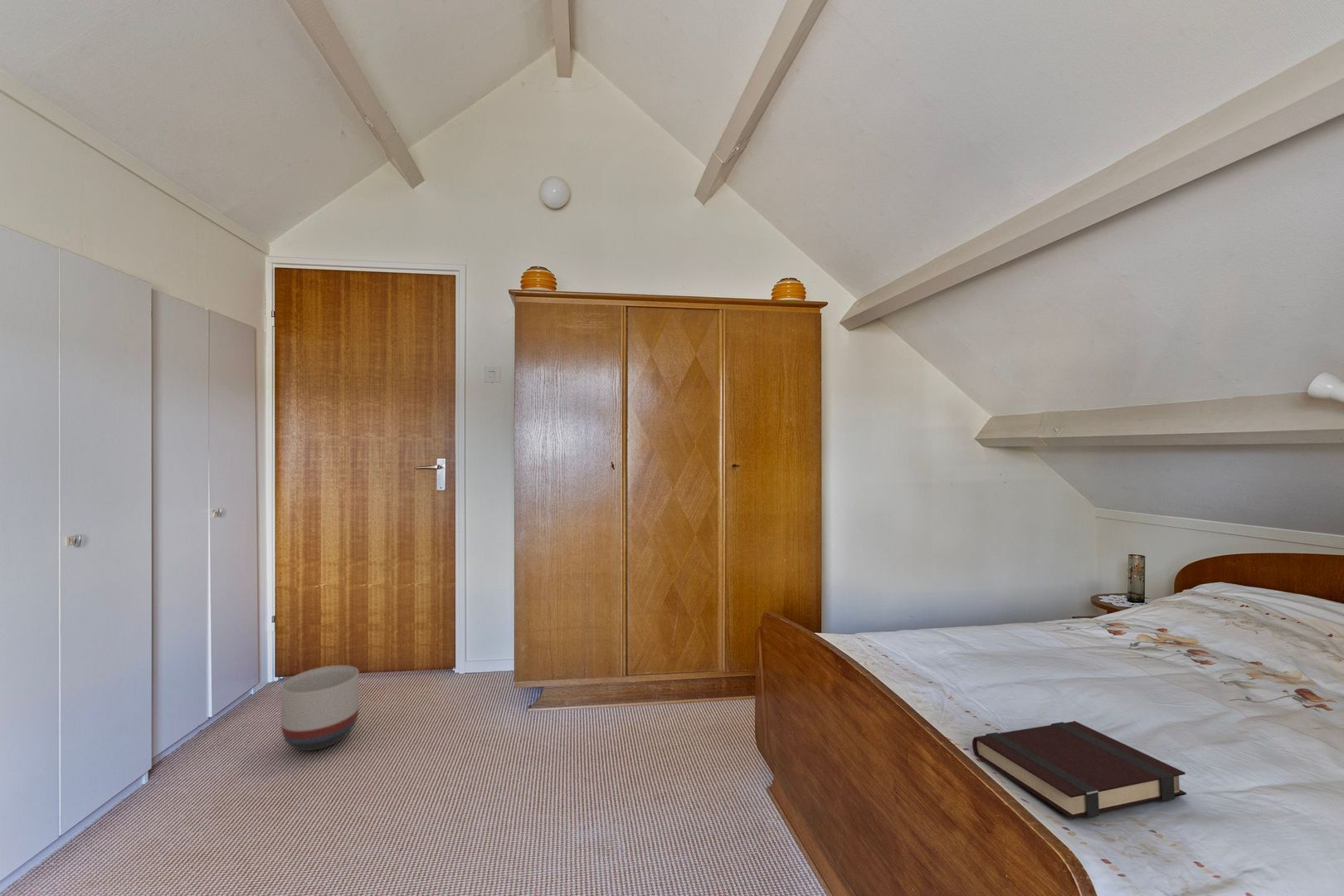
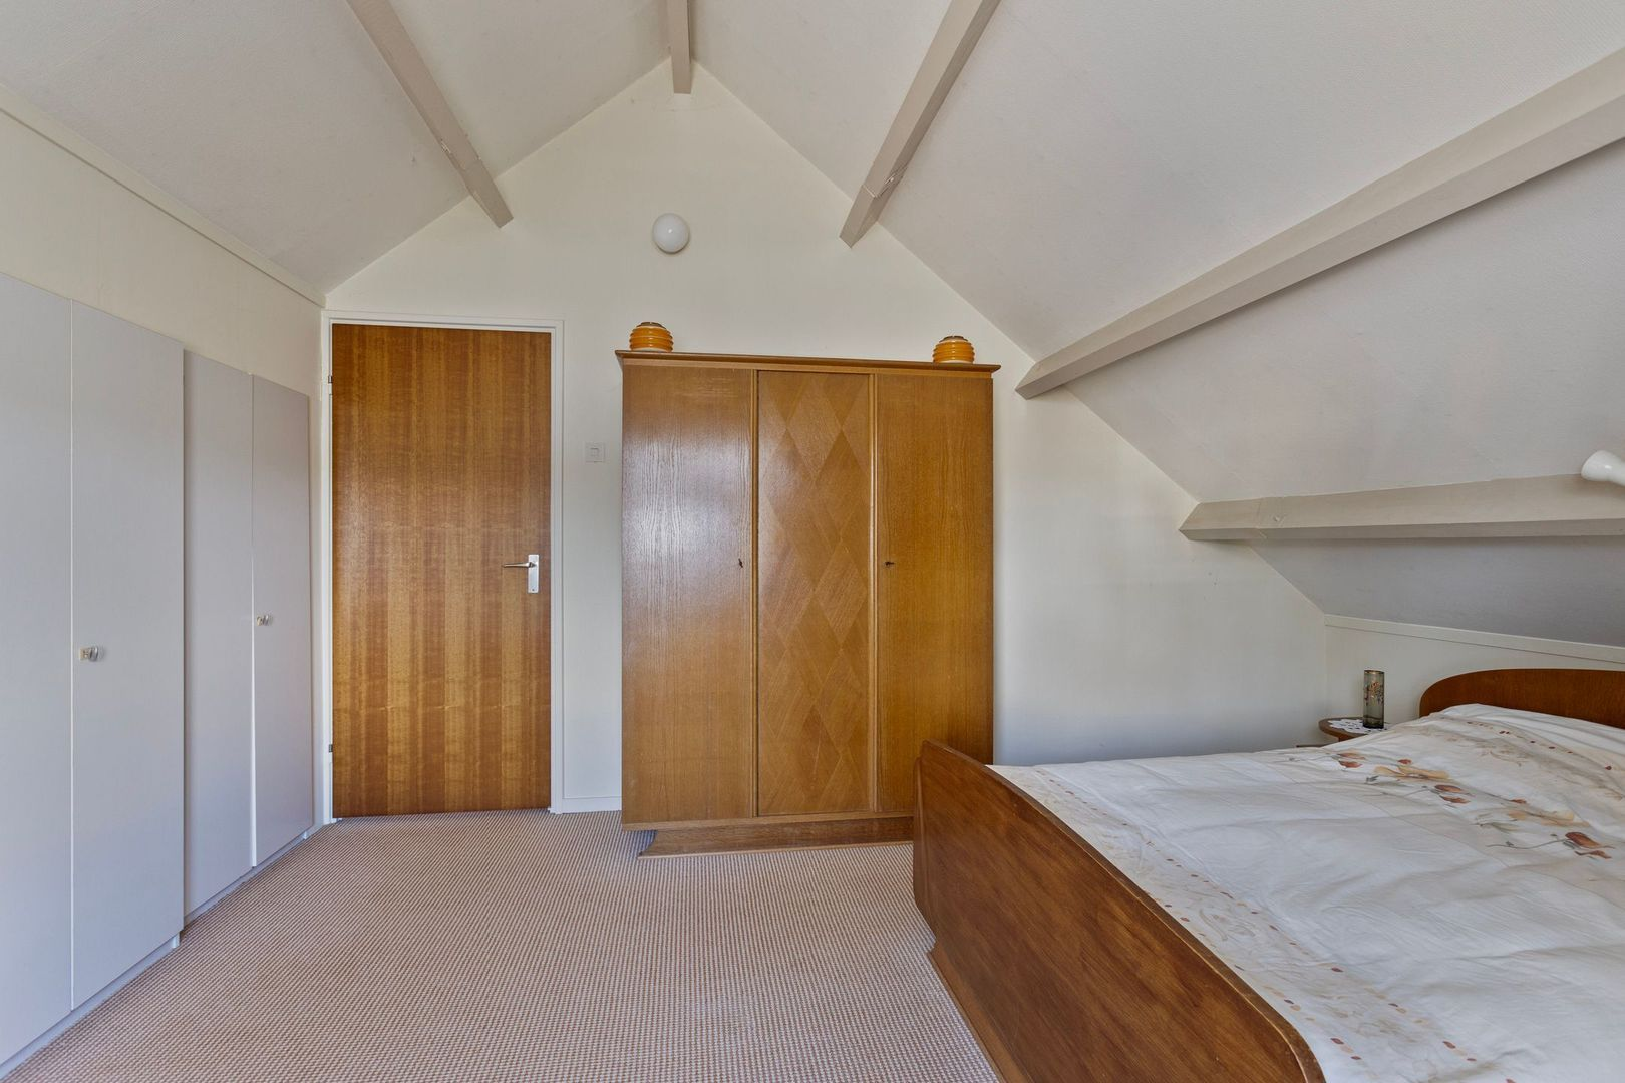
- book [971,720,1187,820]
- planter [280,665,360,752]
